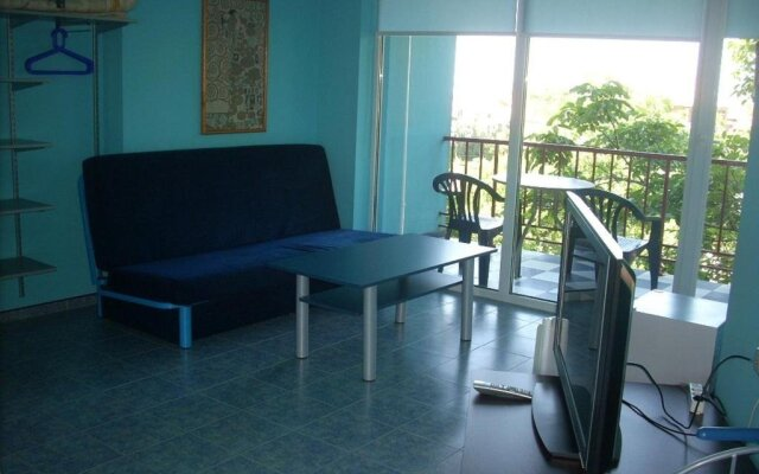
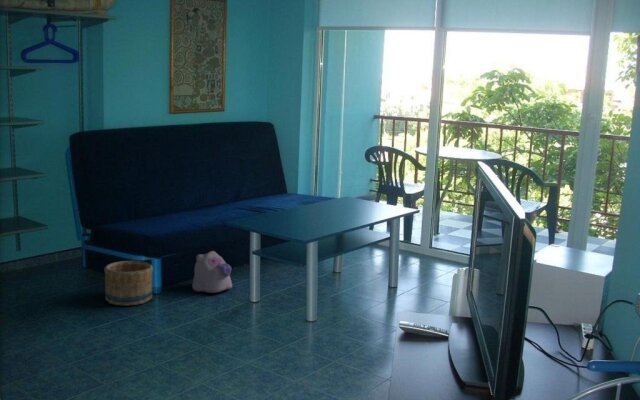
+ basket [103,260,154,306]
+ plush toy [191,250,233,294]
